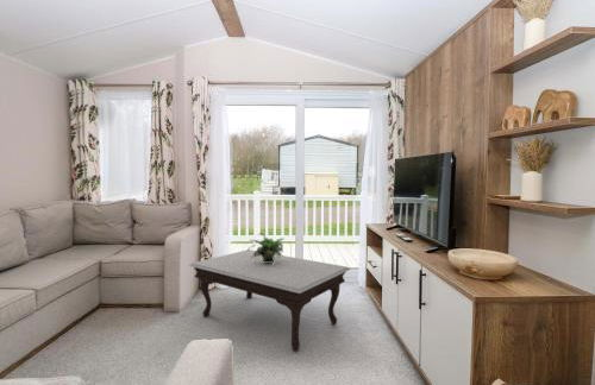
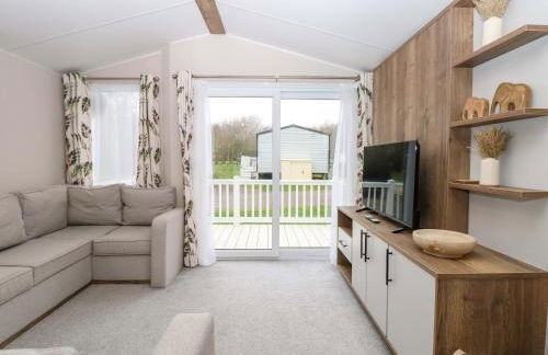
- coffee table [188,248,352,353]
- potted plant [246,232,286,265]
